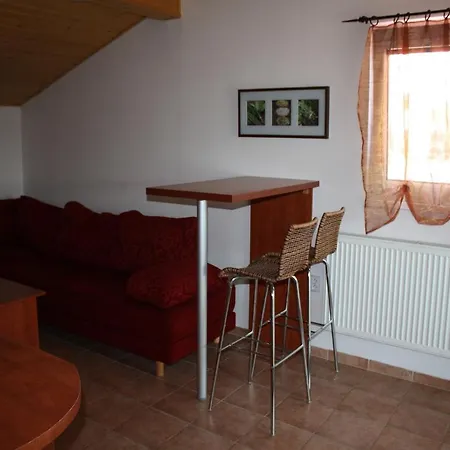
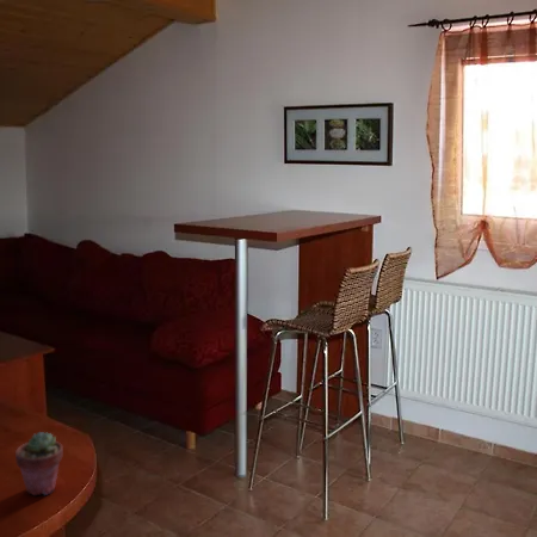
+ potted succulent [14,431,64,496]
